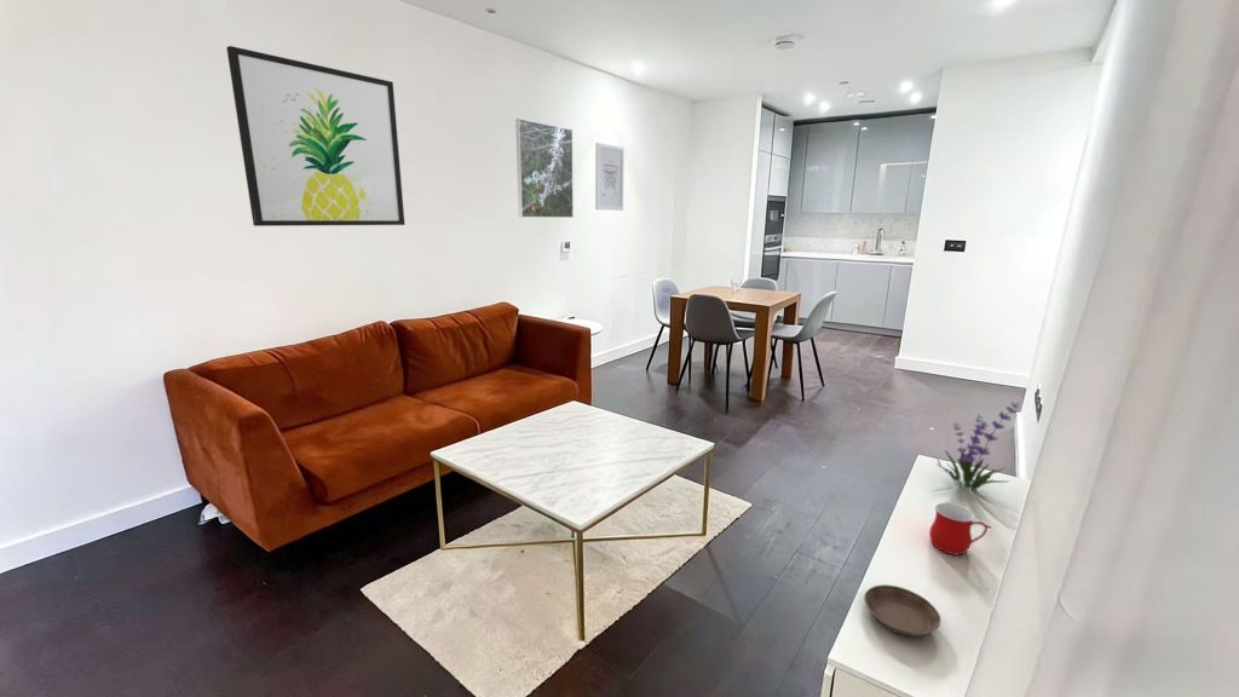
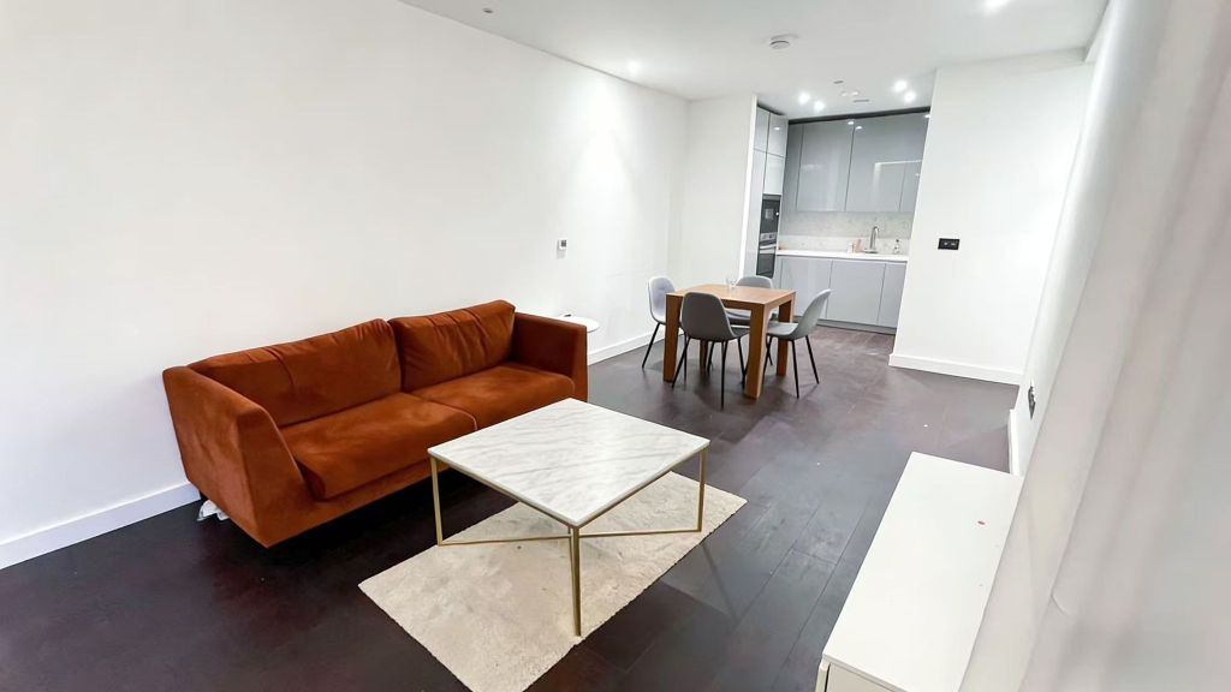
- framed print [514,117,575,219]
- saucer [863,583,941,638]
- wall art [225,45,405,227]
- wall art [594,142,626,212]
- mug [928,501,989,555]
- plant [933,401,1021,494]
